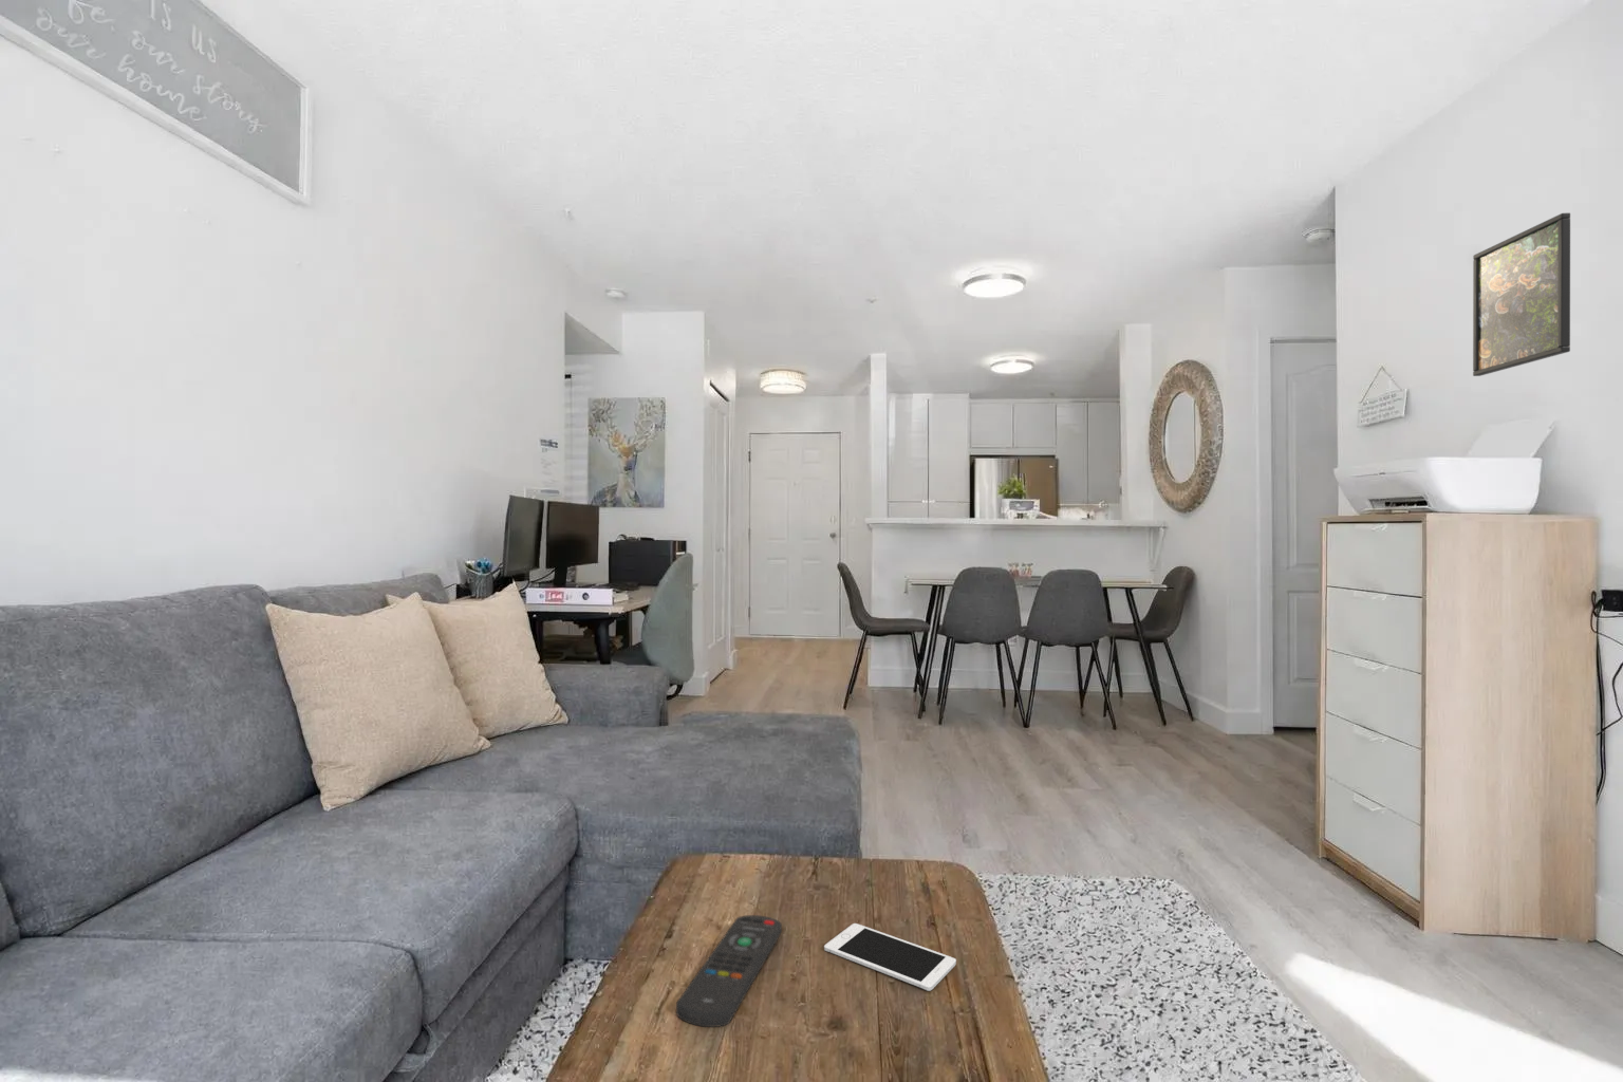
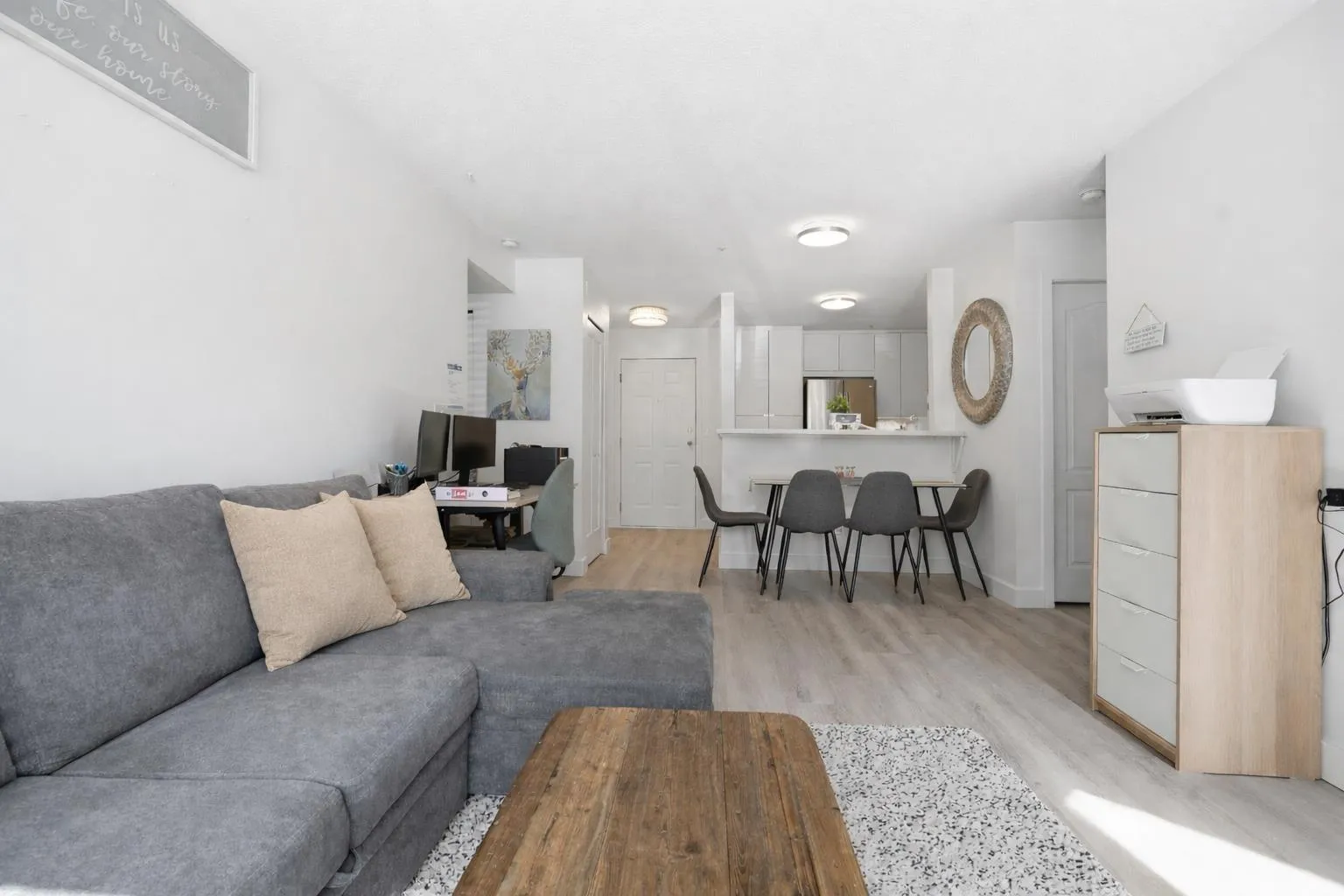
- remote control [675,914,783,1028]
- cell phone [824,923,958,993]
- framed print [1472,213,1571,377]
